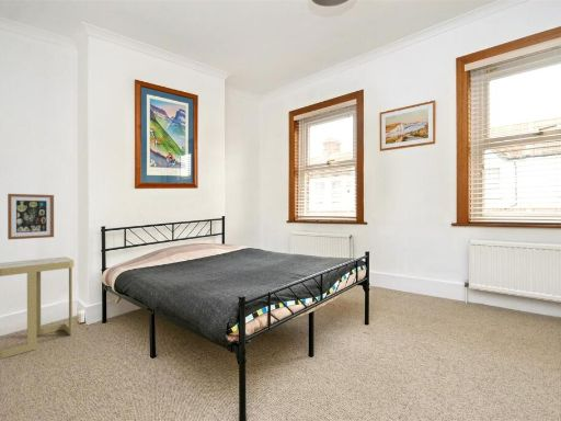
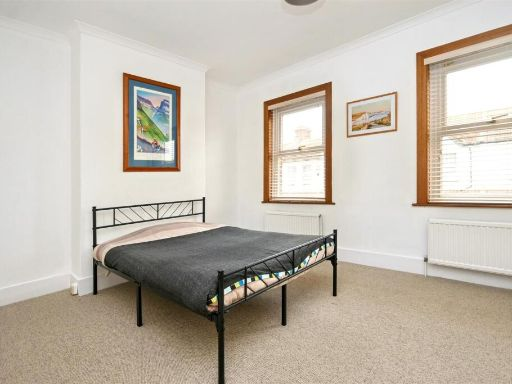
- wall art [7,193,55,240]
- side table [0,257,75,360]
